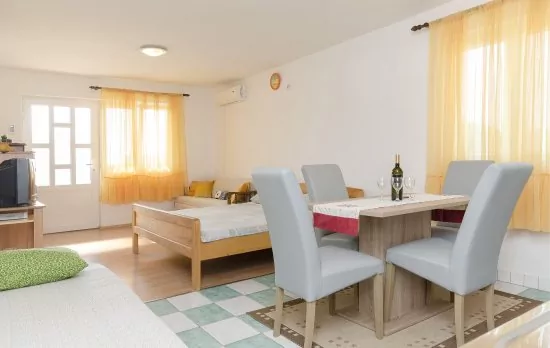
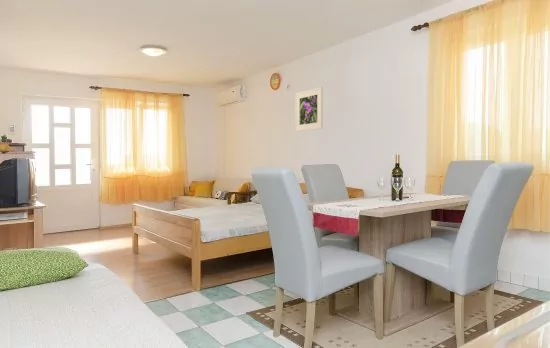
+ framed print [294,86,324,132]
